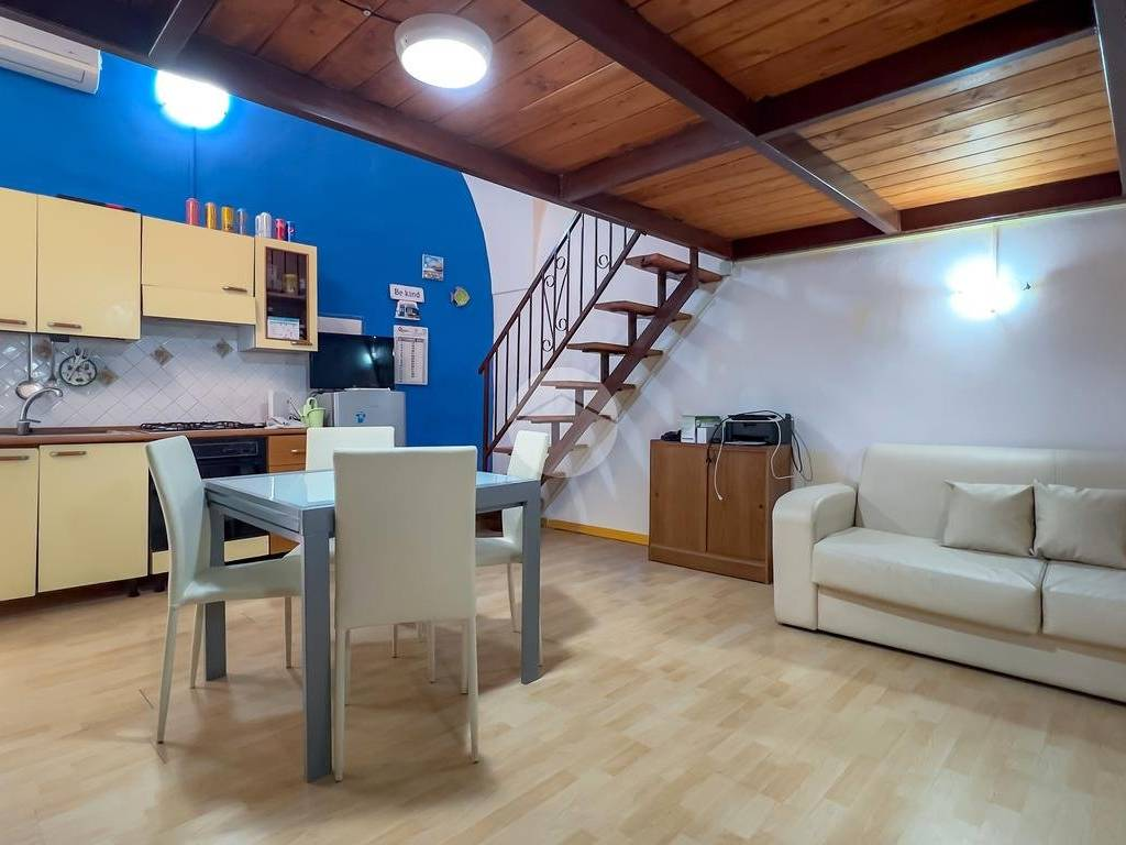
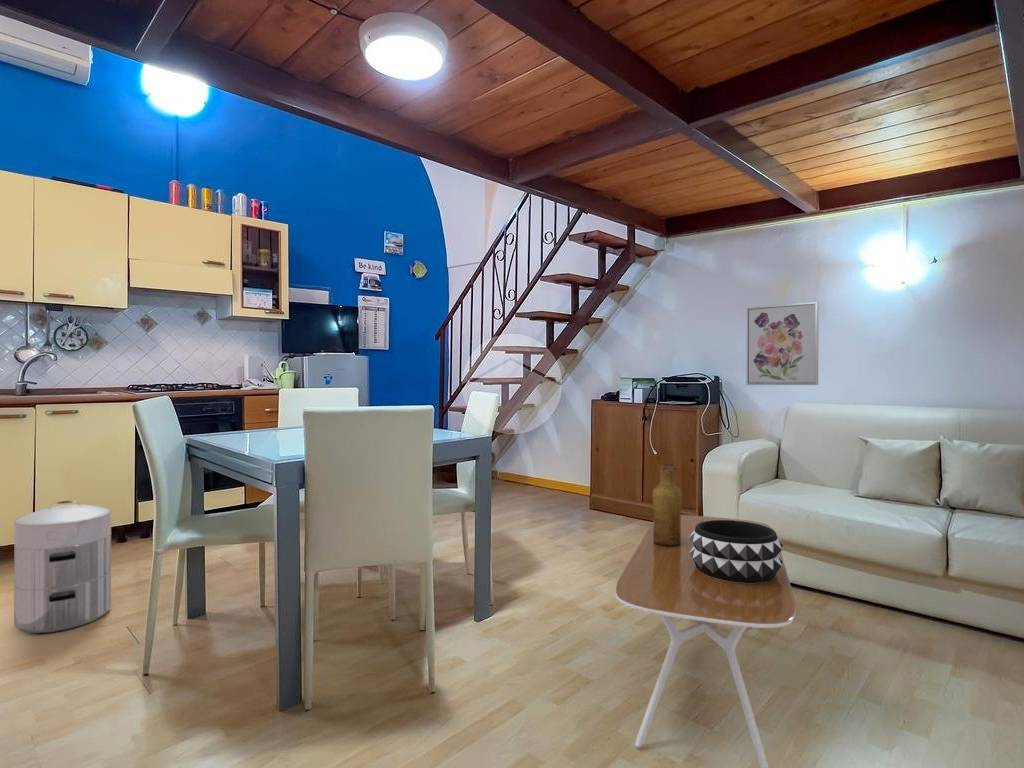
+ coffee table [615,514,797,768]
+ wall art [746,301,820,386]
+ vase [652,463,683,547]
+ waste bin [13,500,113,634]
+ decorative bowl [689,520,784,583]
